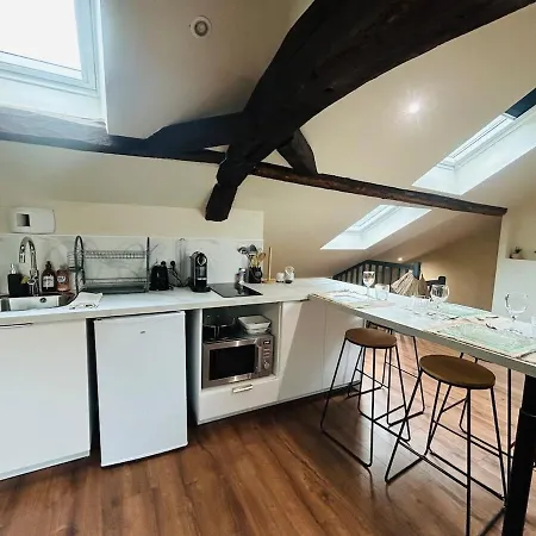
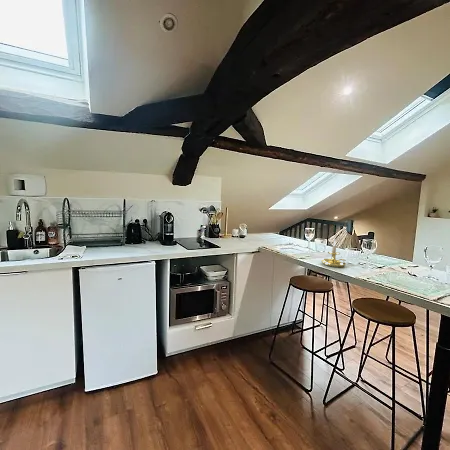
+ candle holder [320,238,347,268]
